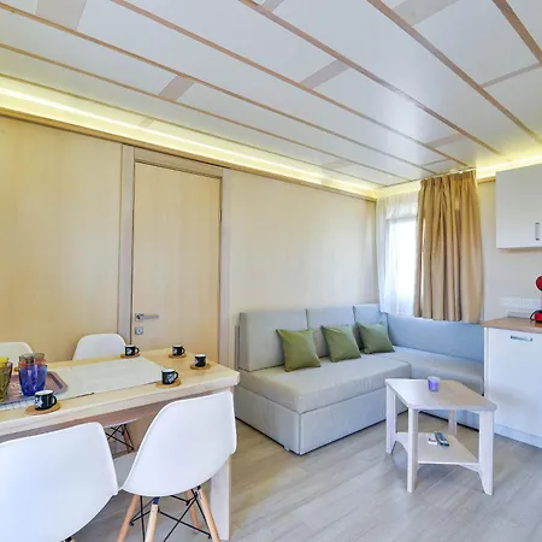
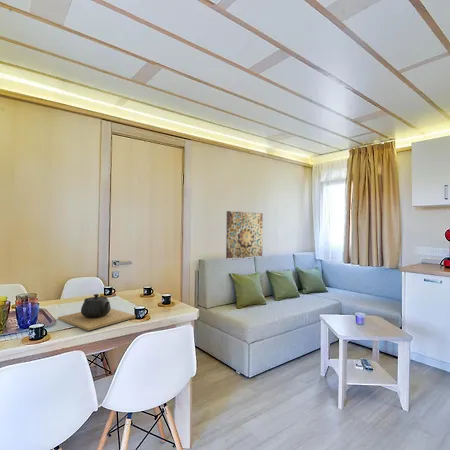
+ wall art [225,210,264,260]
+ teapot [57,293,137,331]
